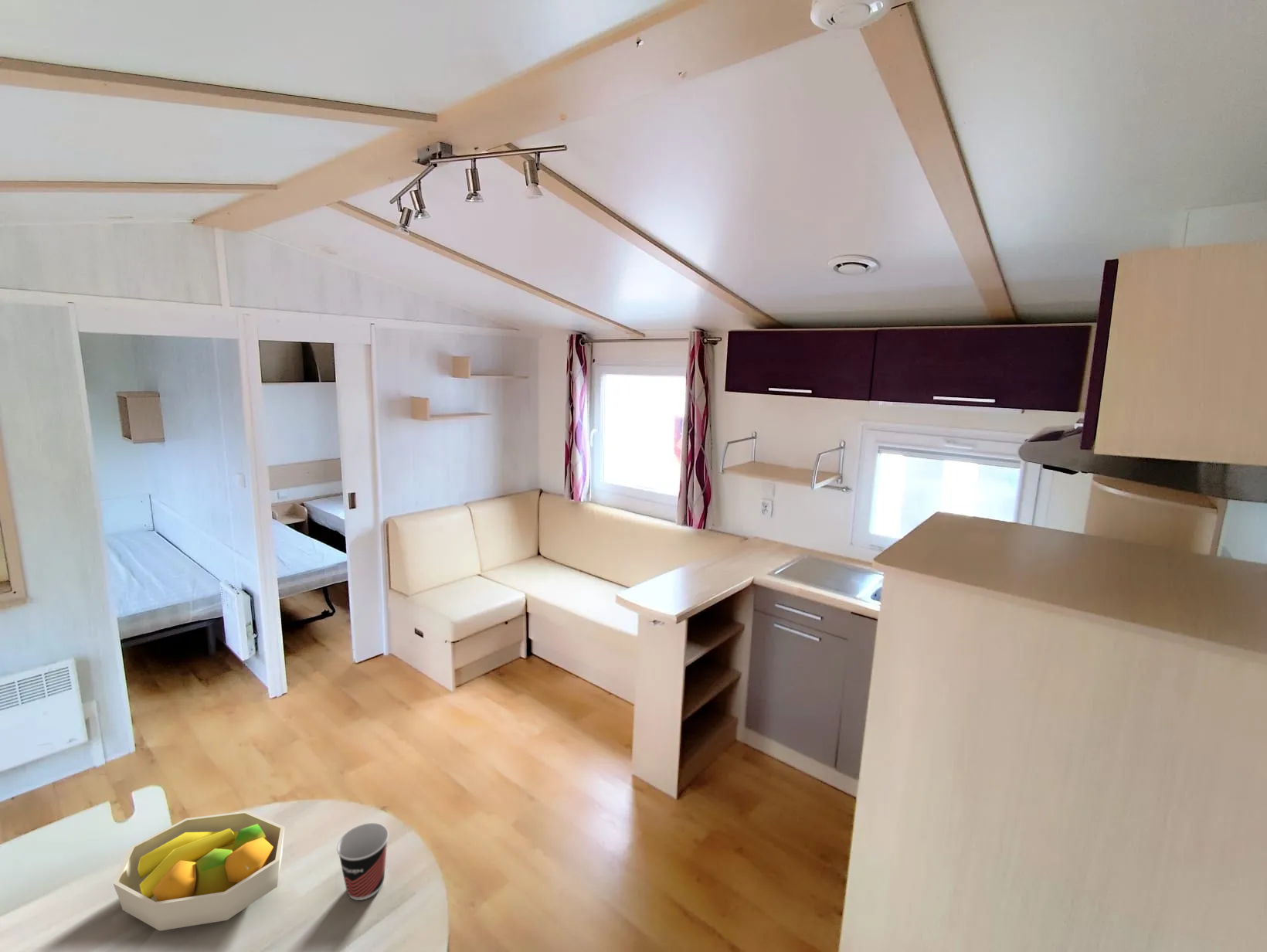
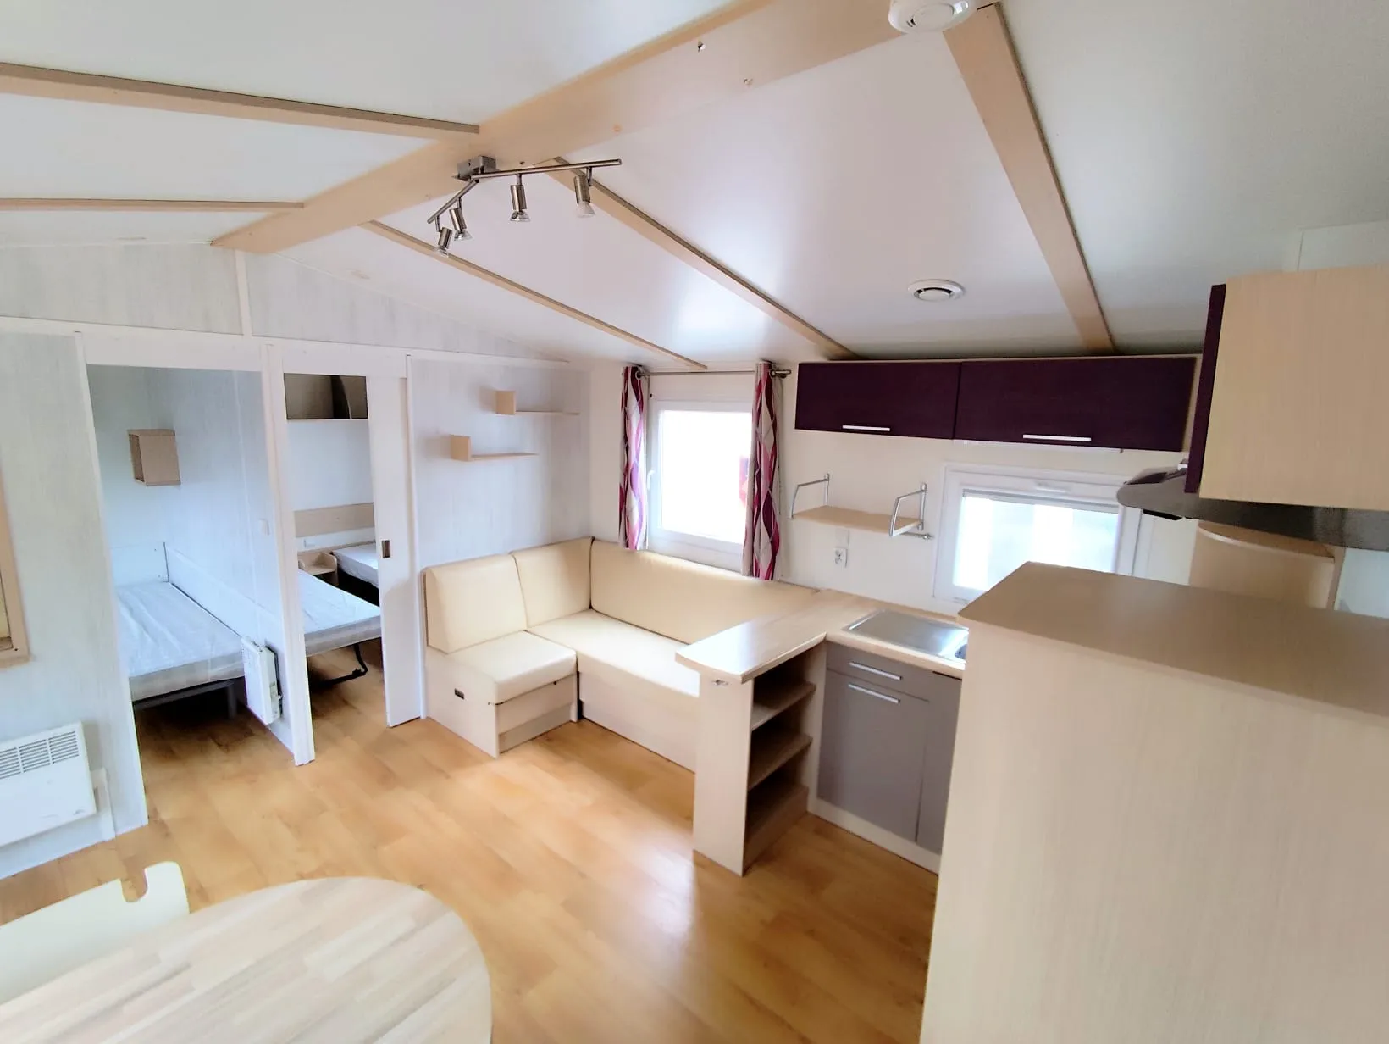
- fruit bowl [112,811,285,931]
- cup [336,822,389,901]
